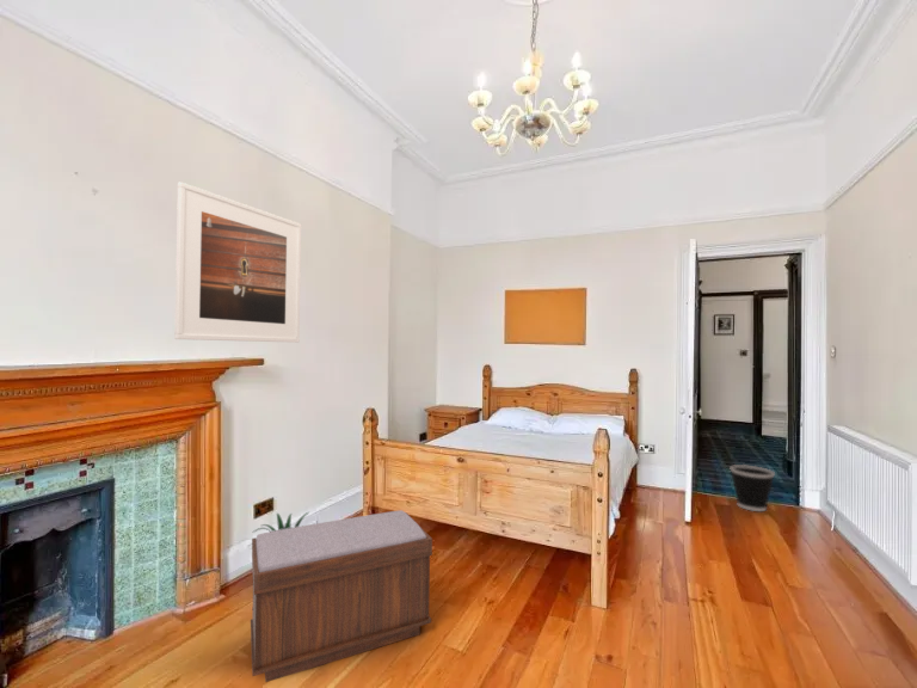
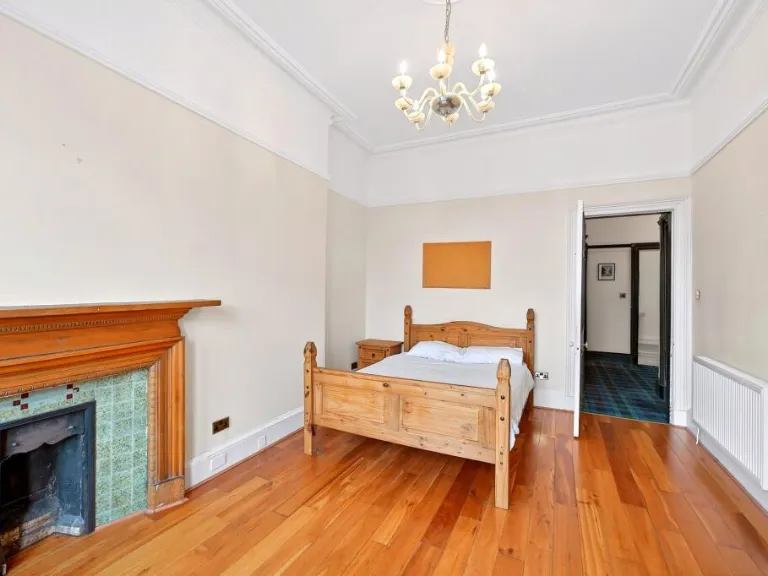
- wastebasket [728,463,776,512]
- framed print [173,180,302,343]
- potted plant [252,511,310,534]
- bench [250,509,433,683]
